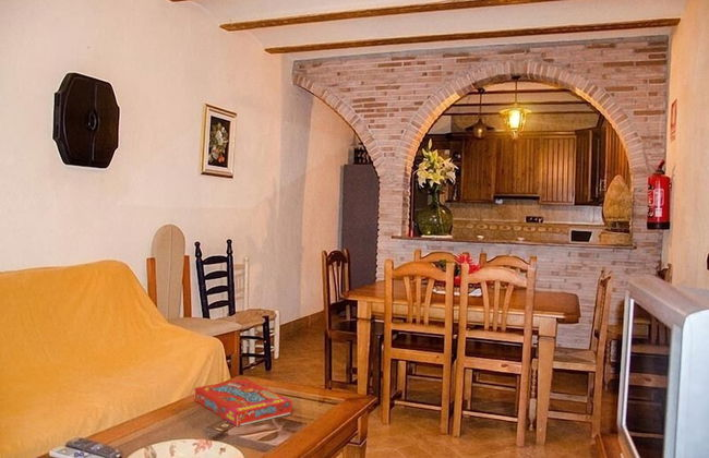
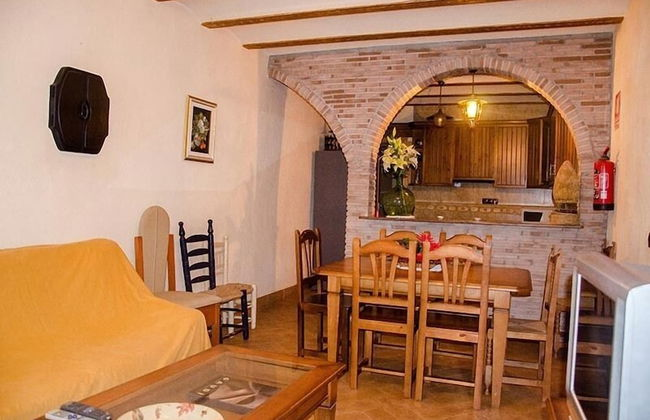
- snack box [193,378,293,427]
